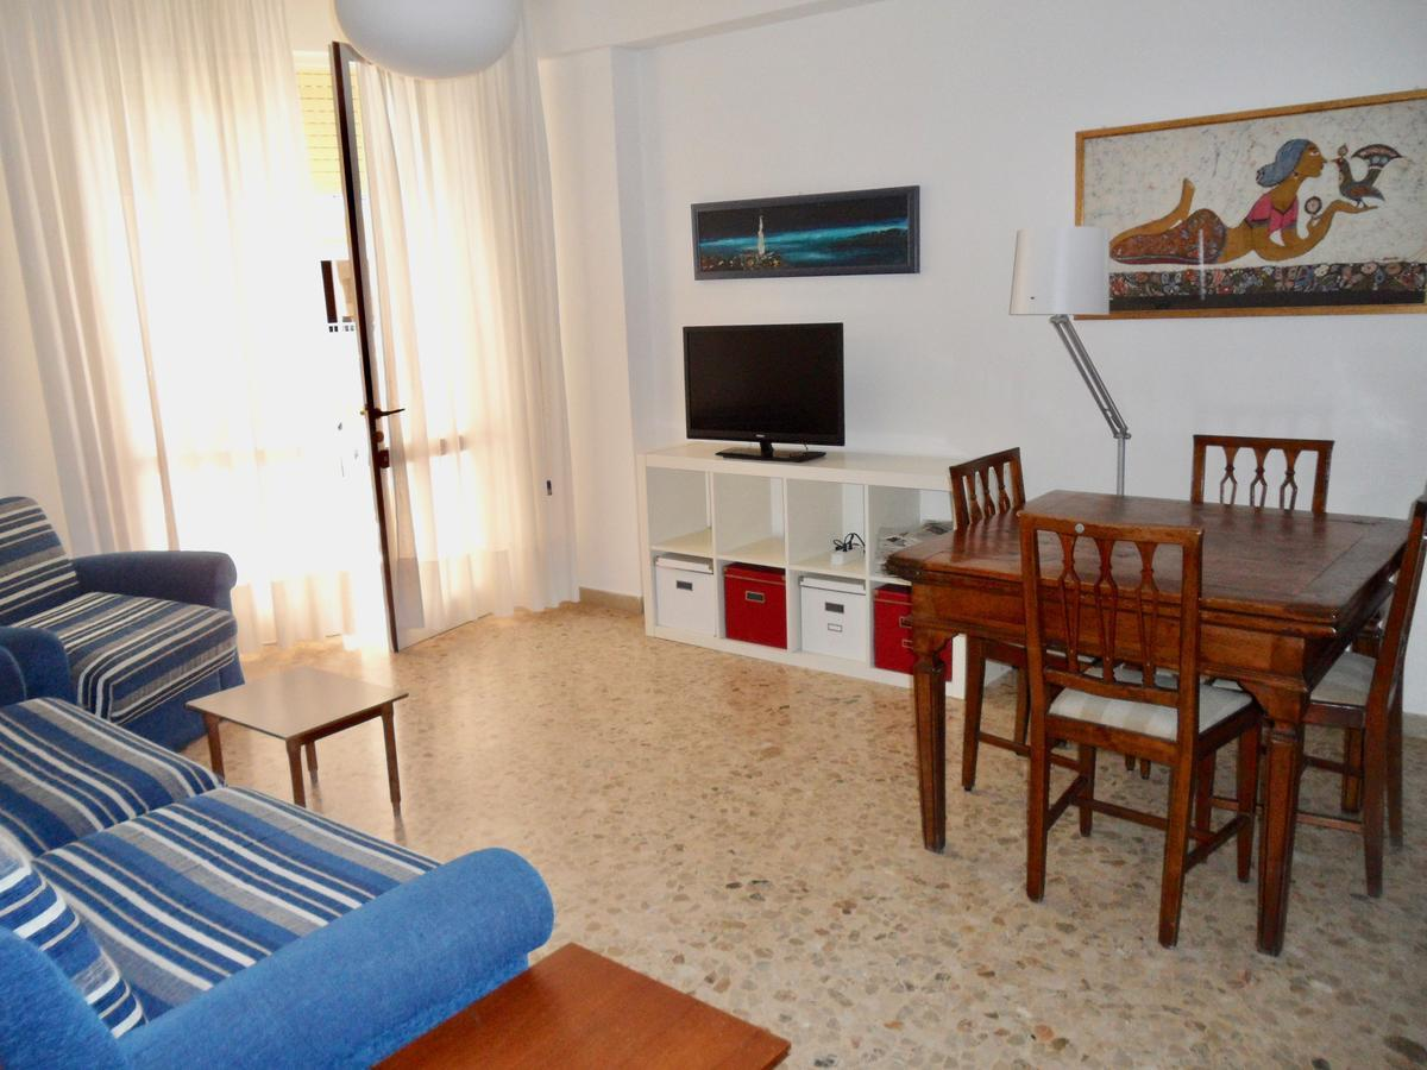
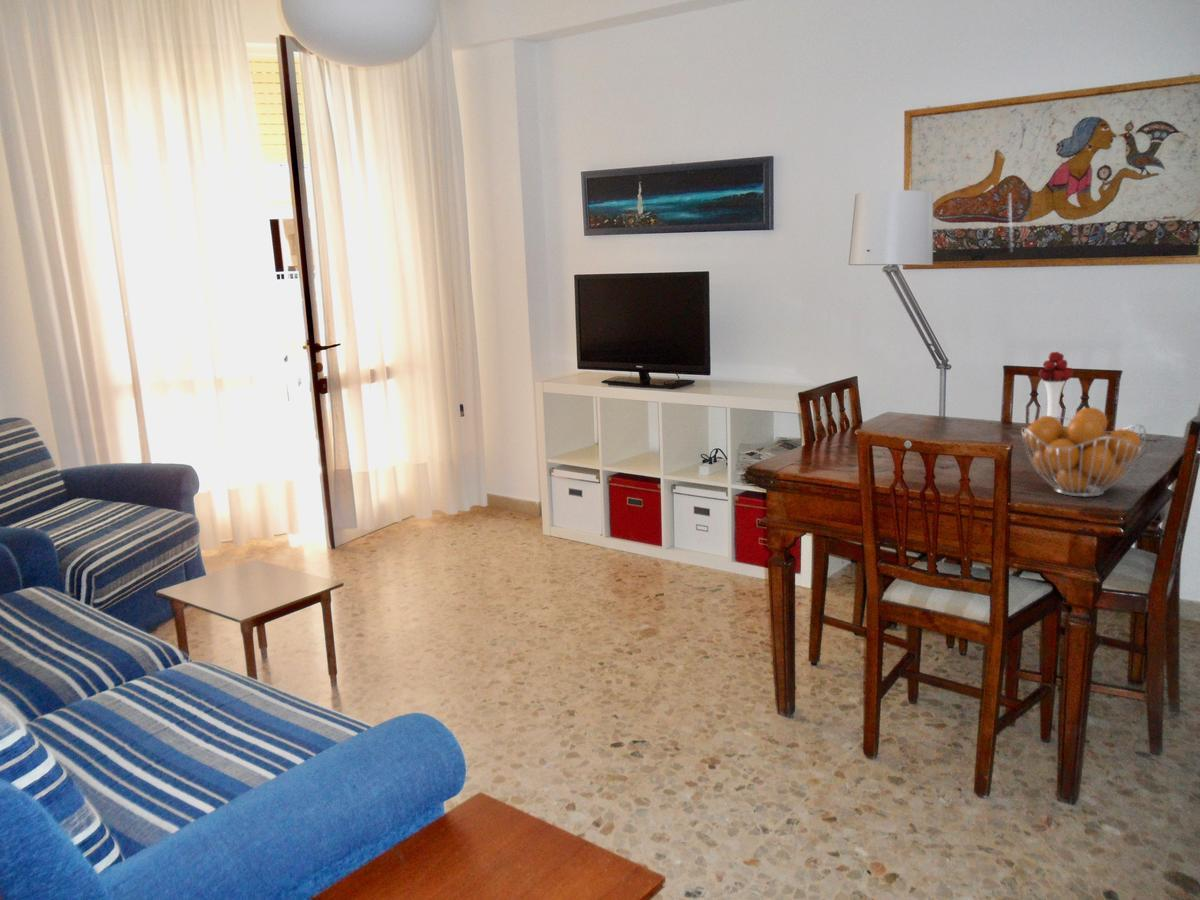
+ flower bouquet [1038,351,1074,420]
+ fruit basket [1020,407,1147,498]
